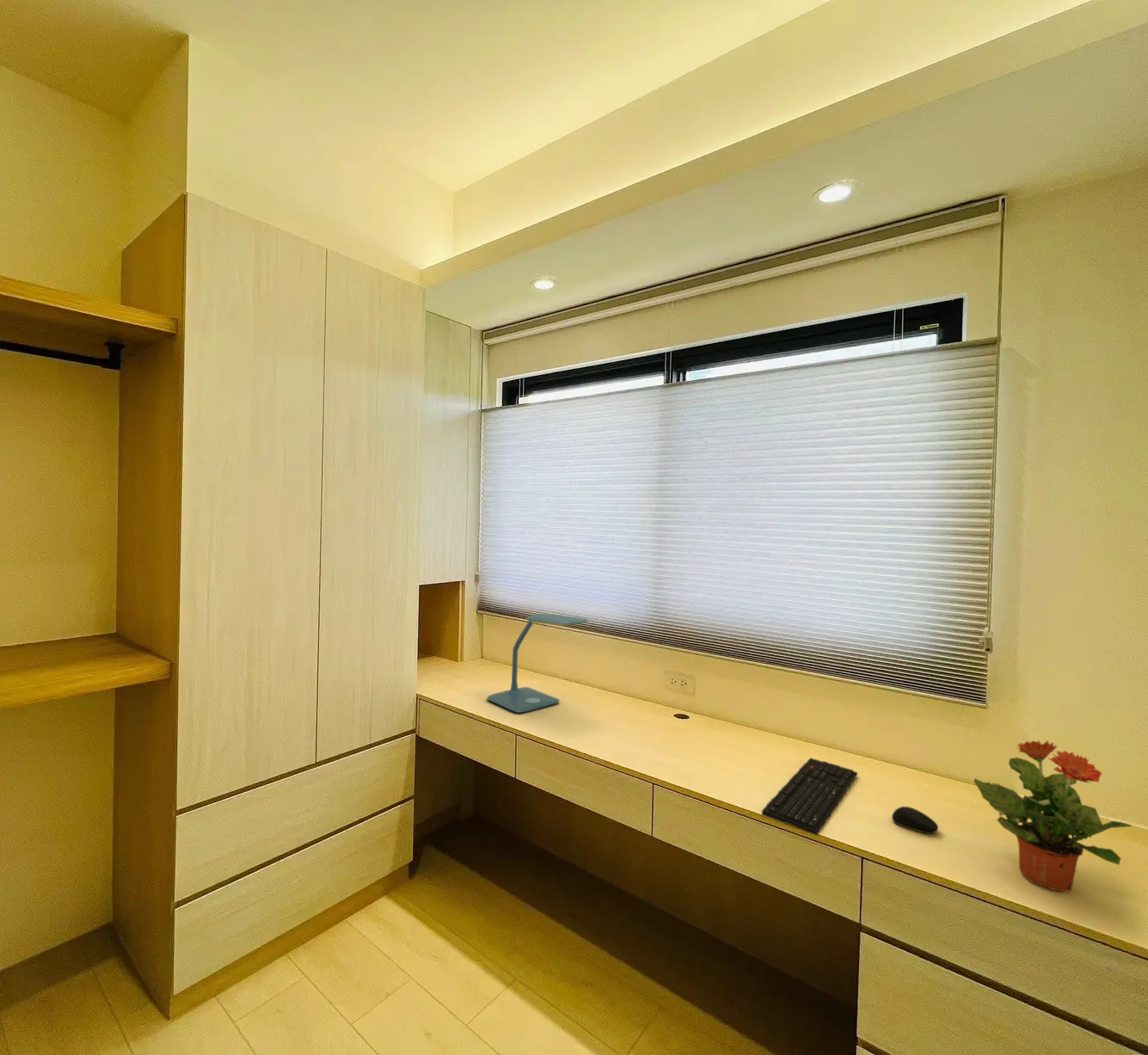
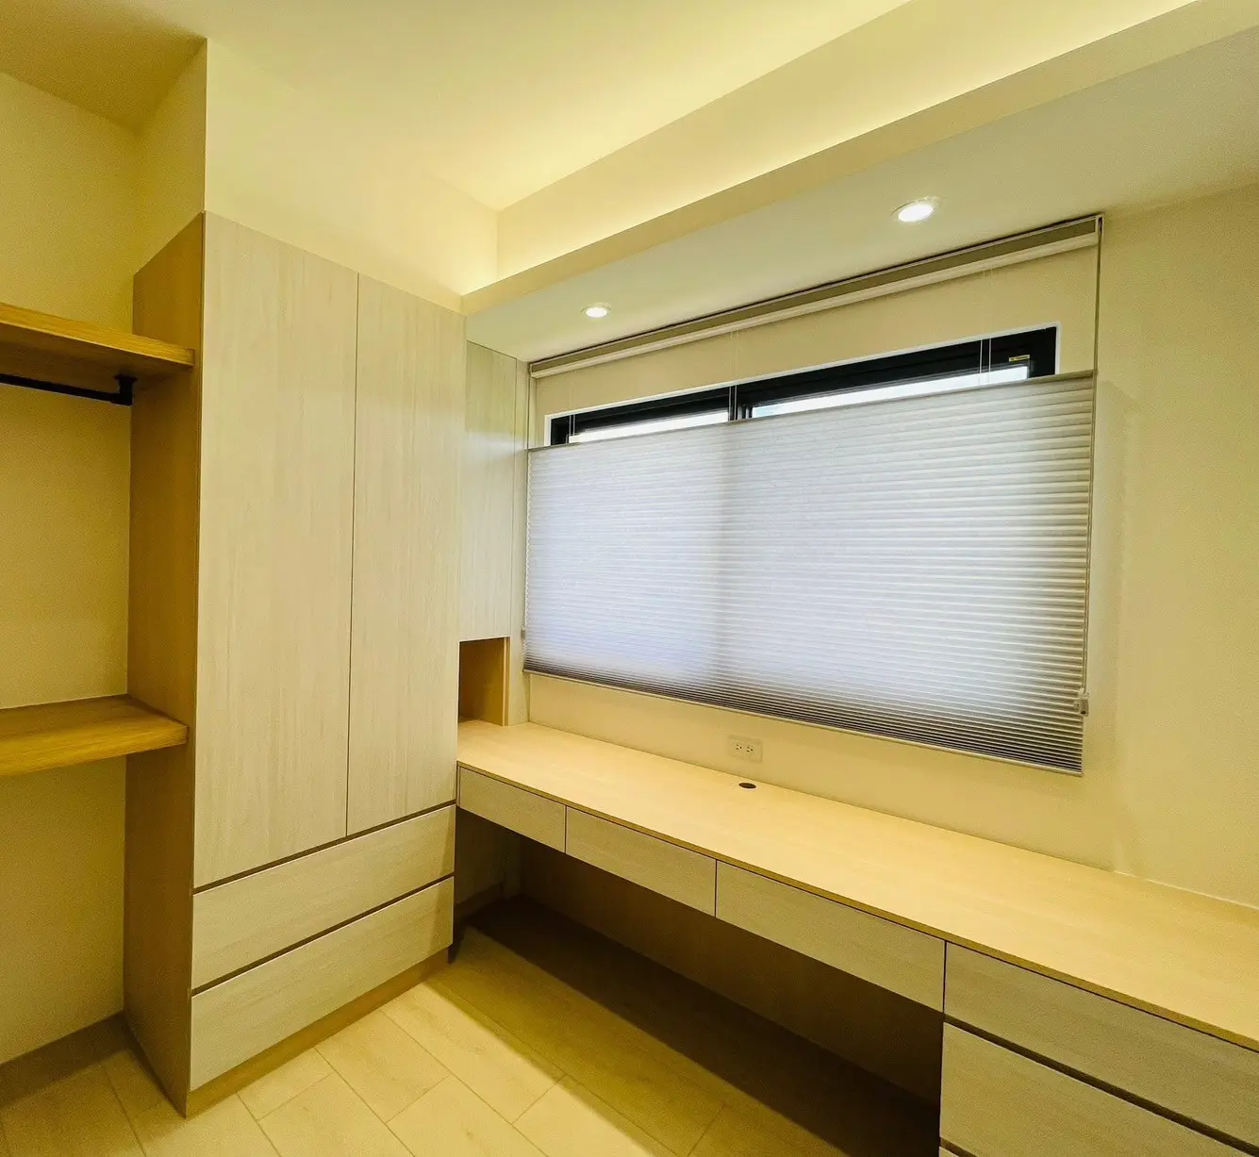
- potted plant [973,739,1133,892]
- desk lamp [486,613,590,714]
- keyboard [761,757,858,836]
- computer mouse [891,806,939,835]
